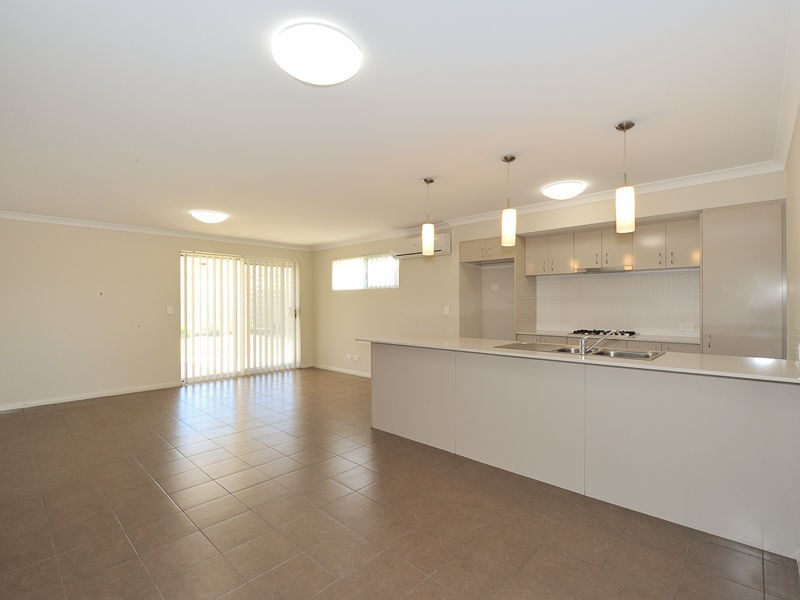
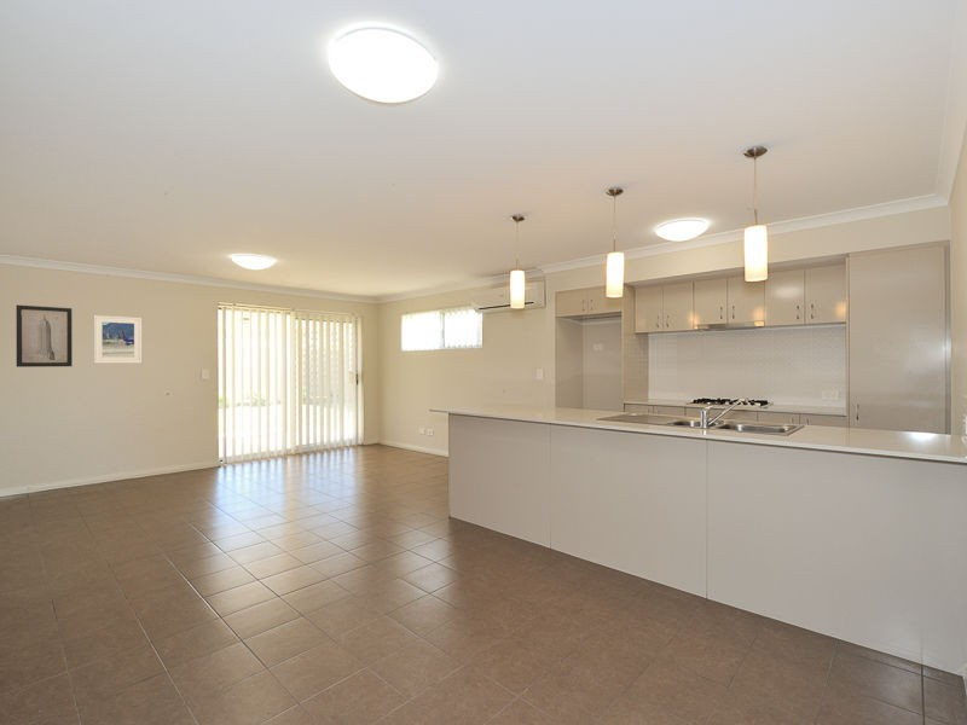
+ wall art [16,303,74,369]
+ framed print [93,314,143,365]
